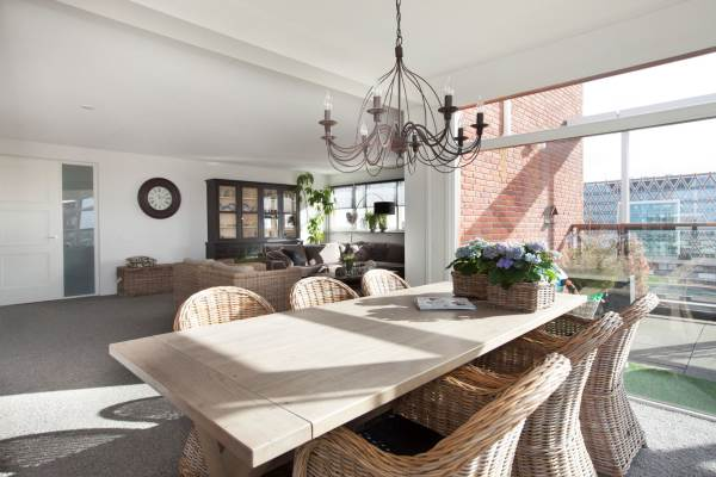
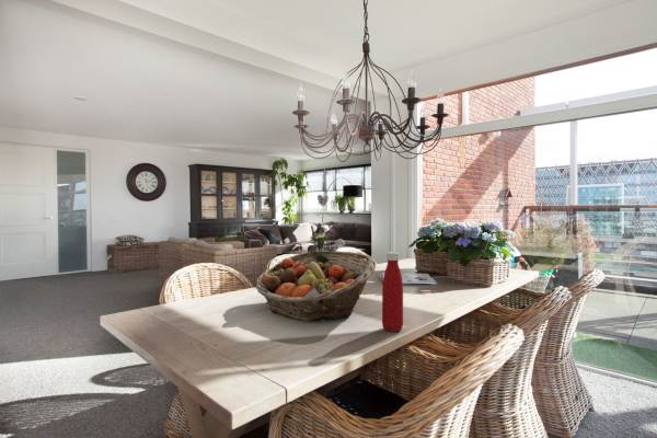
+ fruit basket [255,250,377,322]
+ bottle [381,251,404,333]
